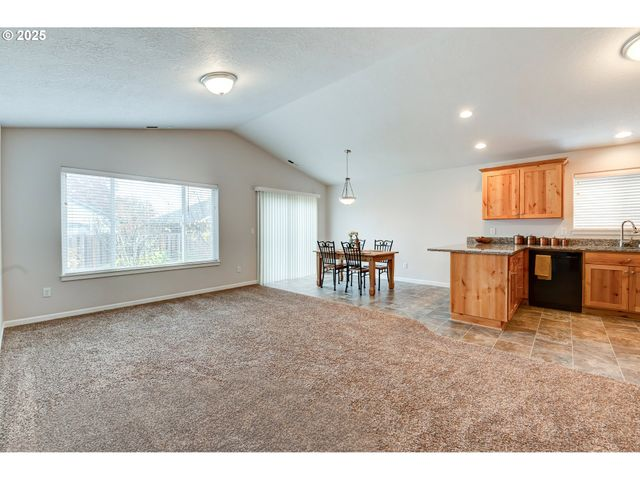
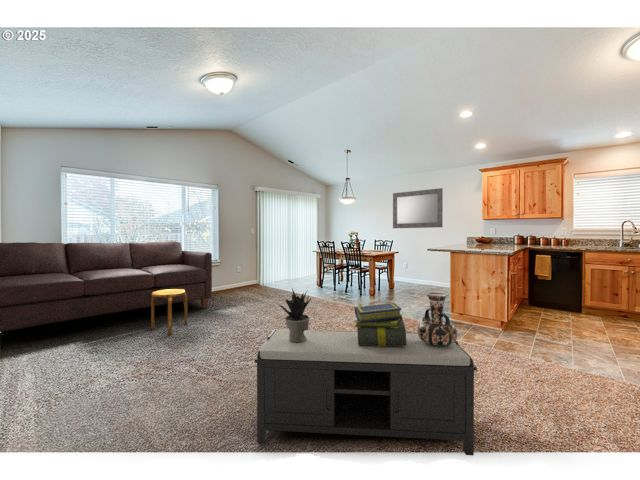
+ bench [254,328,478,456]
+ stool [150,289,188,336]
+ potted plant [277,287,312,343]
+ sofa [0,240,213,333]
+ decorative vase [417,292,458,346]
+ mirror [392,187,444,229]
+ stack of books [353,302,407,347]
